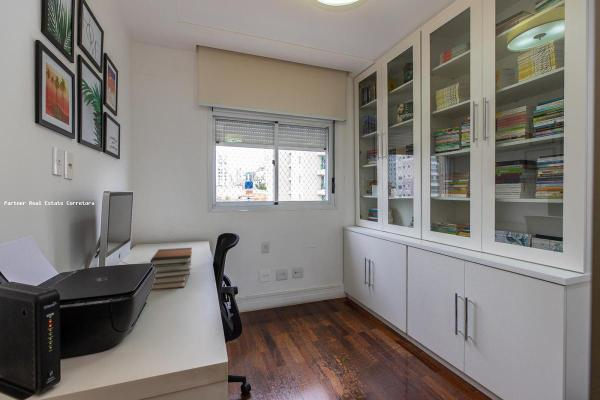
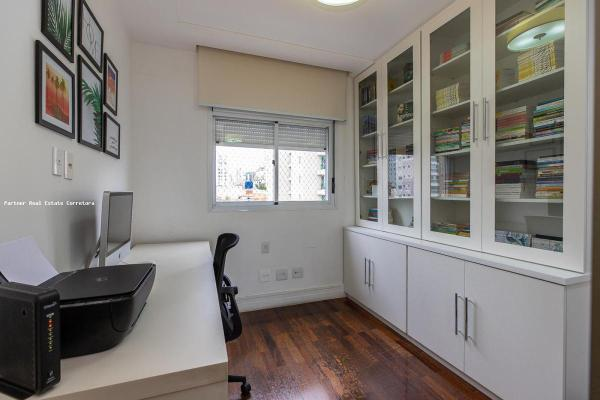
- book stack [149,247,193,291]
